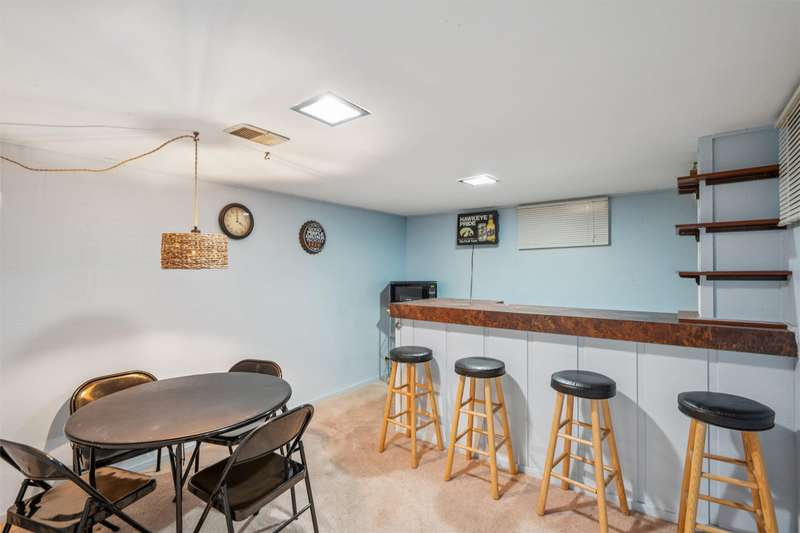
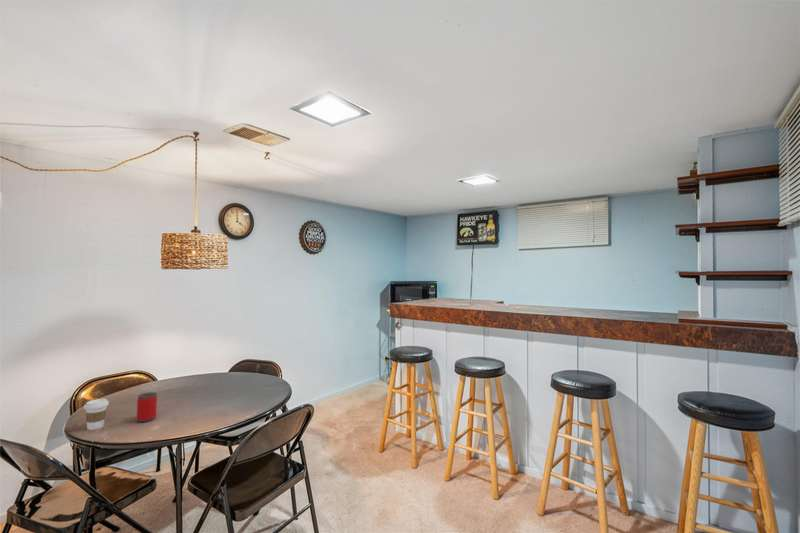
+ beverage can [136,392,158,423]
+ coffee cup [83,398,110,431]
